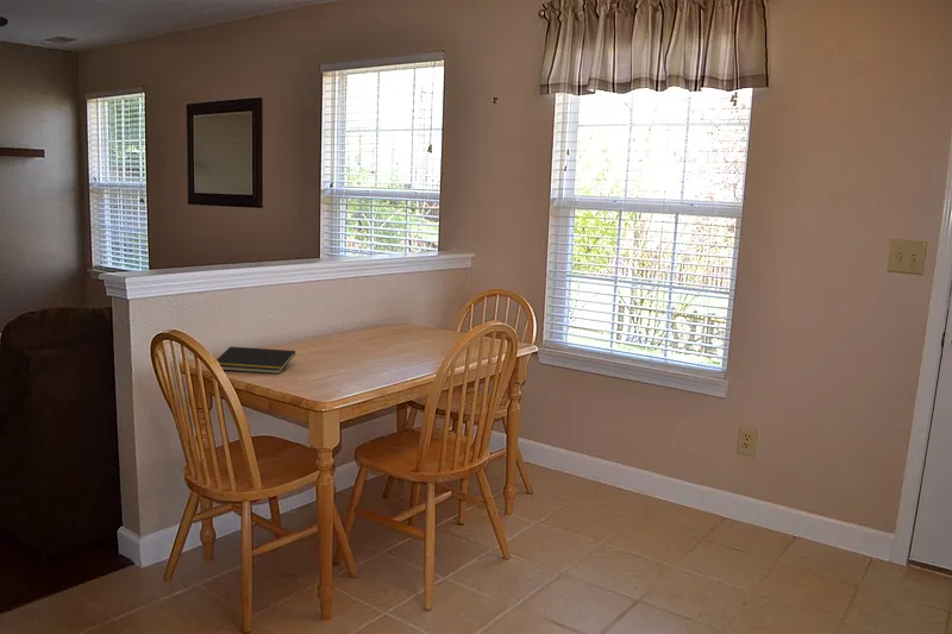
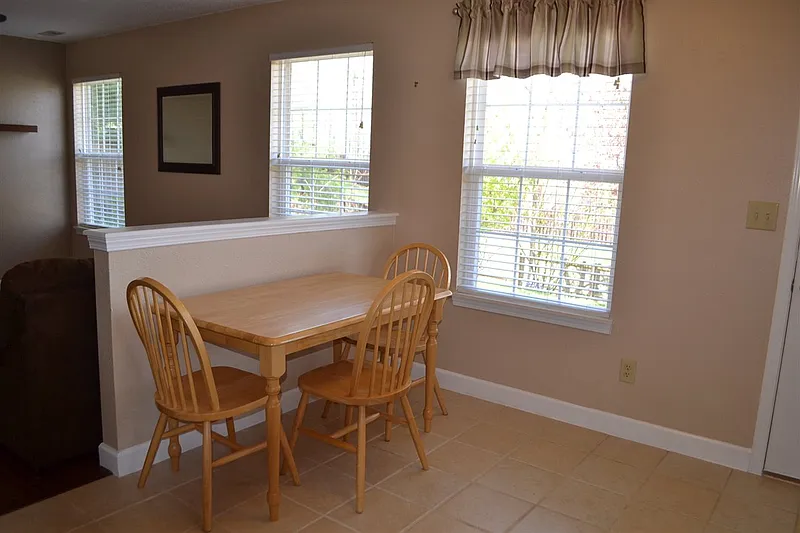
- notepad [215,345,296,375]
